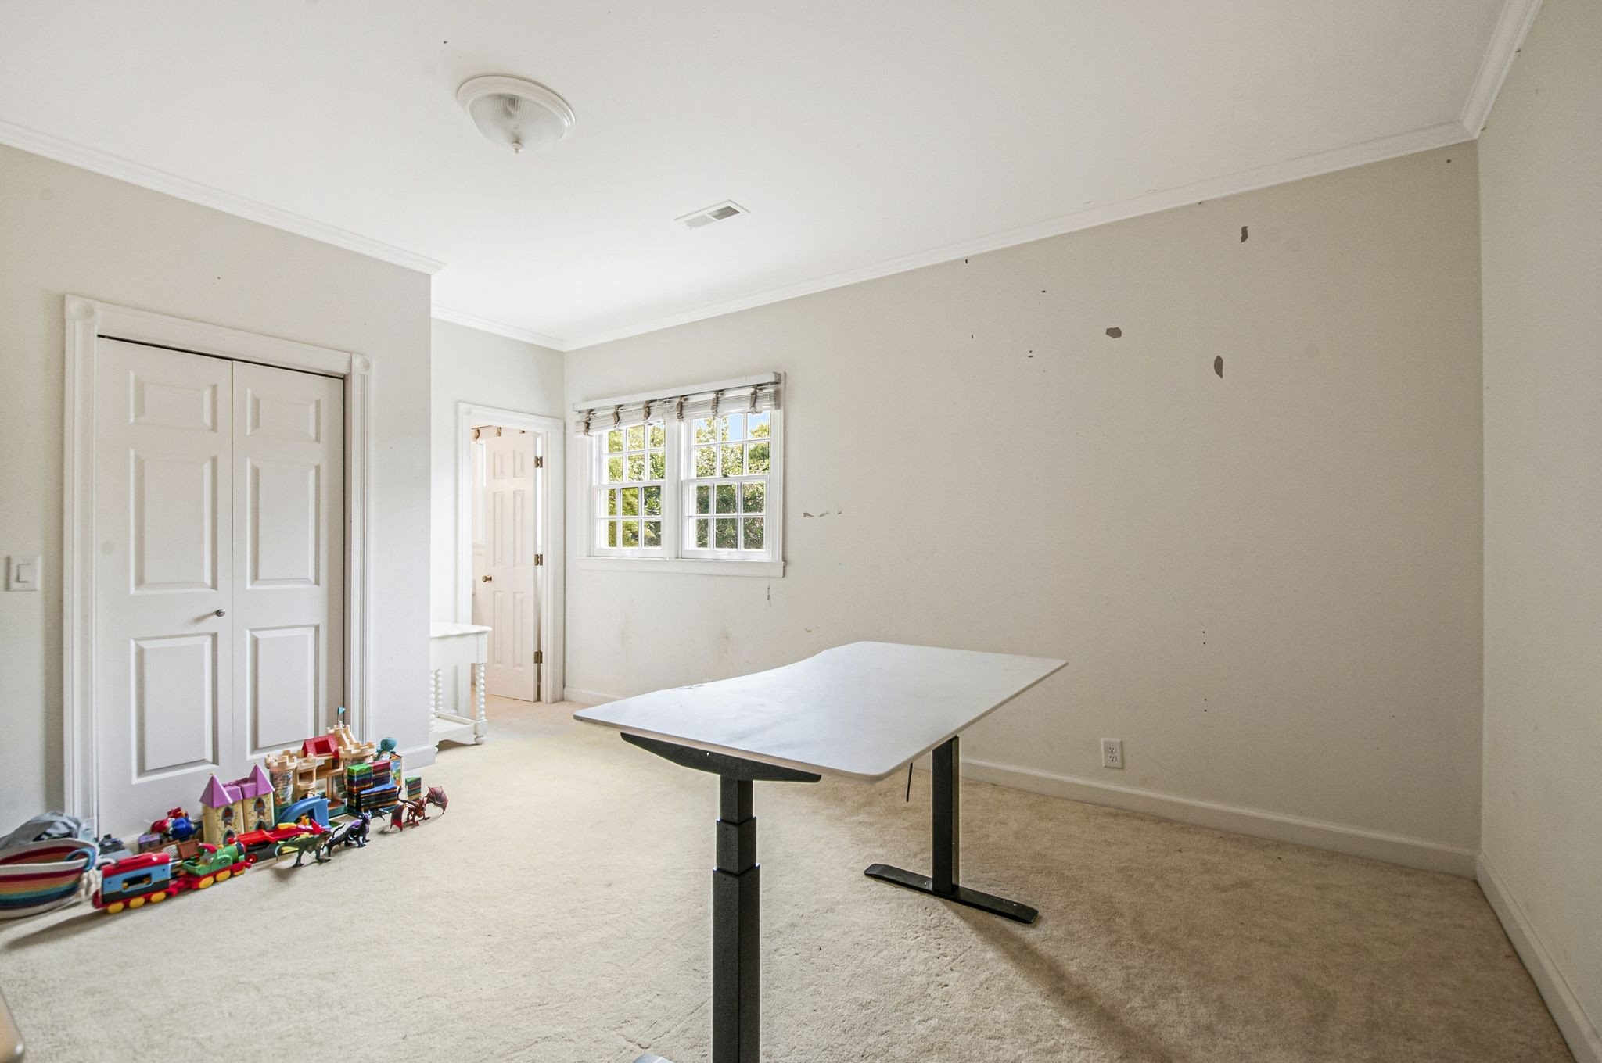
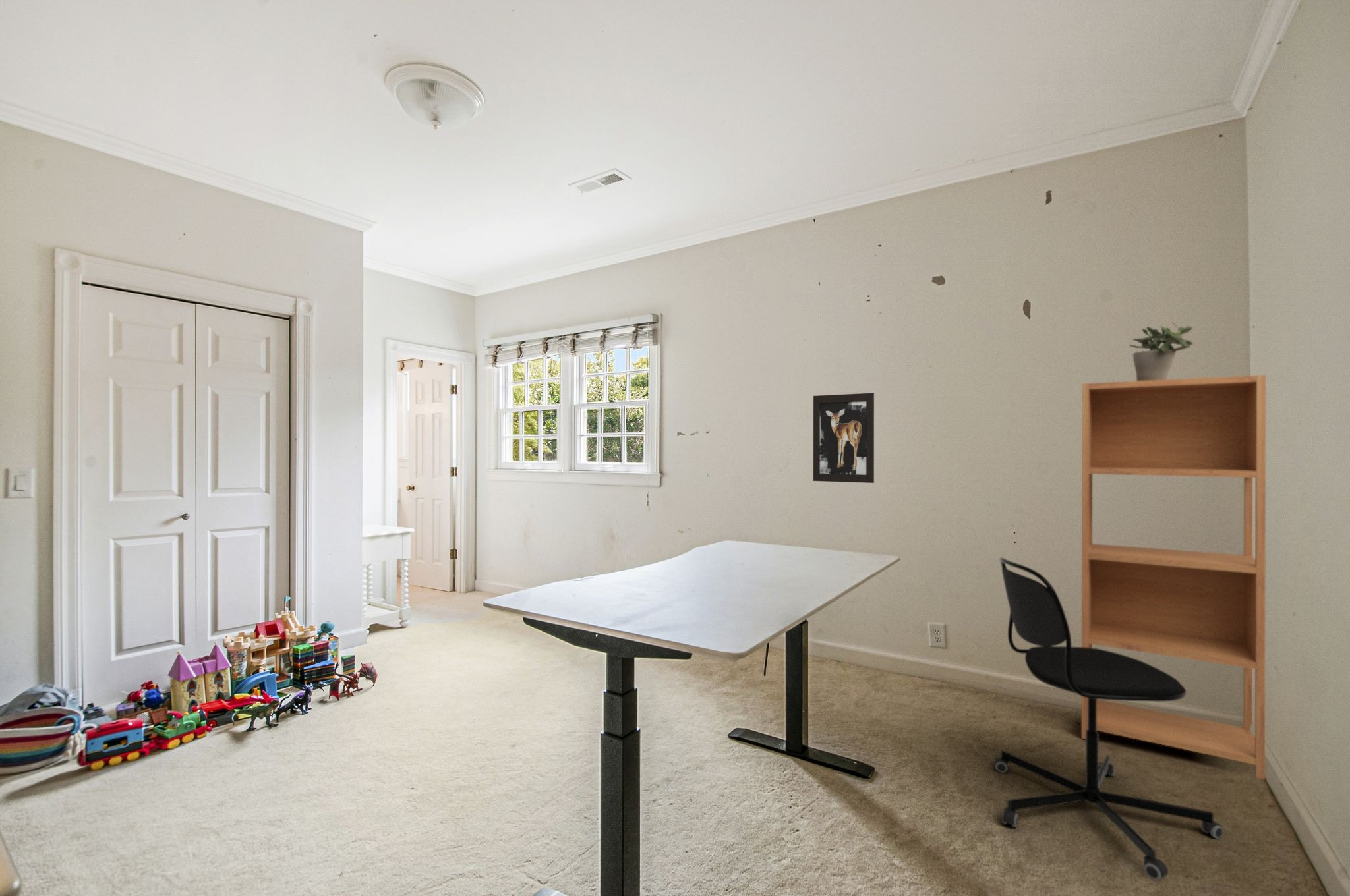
+ wall art [813,392,875,484]
+ office chair [993,557,1224,881]
+ potted plant [1128,322,1194,381]
+ bookcase [1081,374,1266,780]
